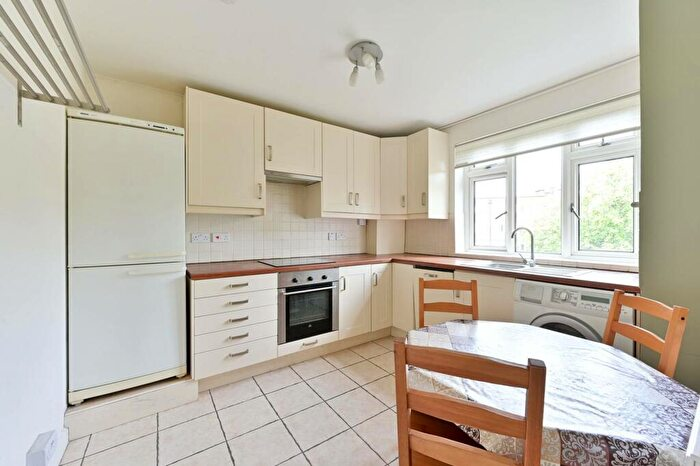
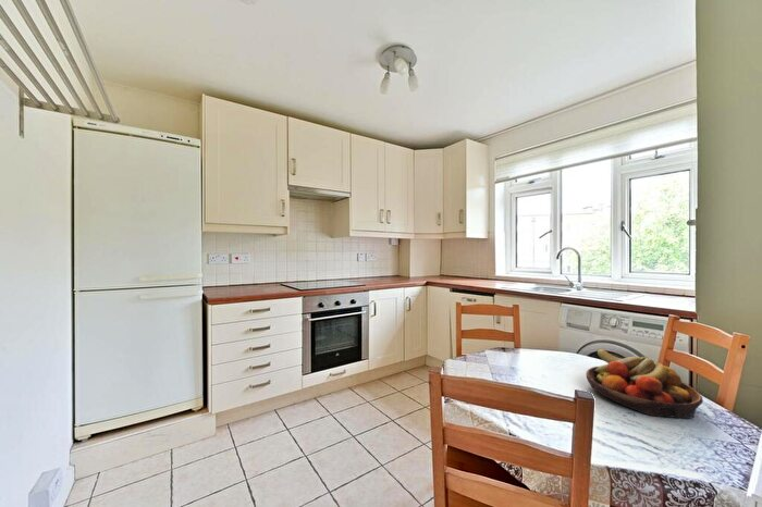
+ fruit bowl [585,348,704,420]
